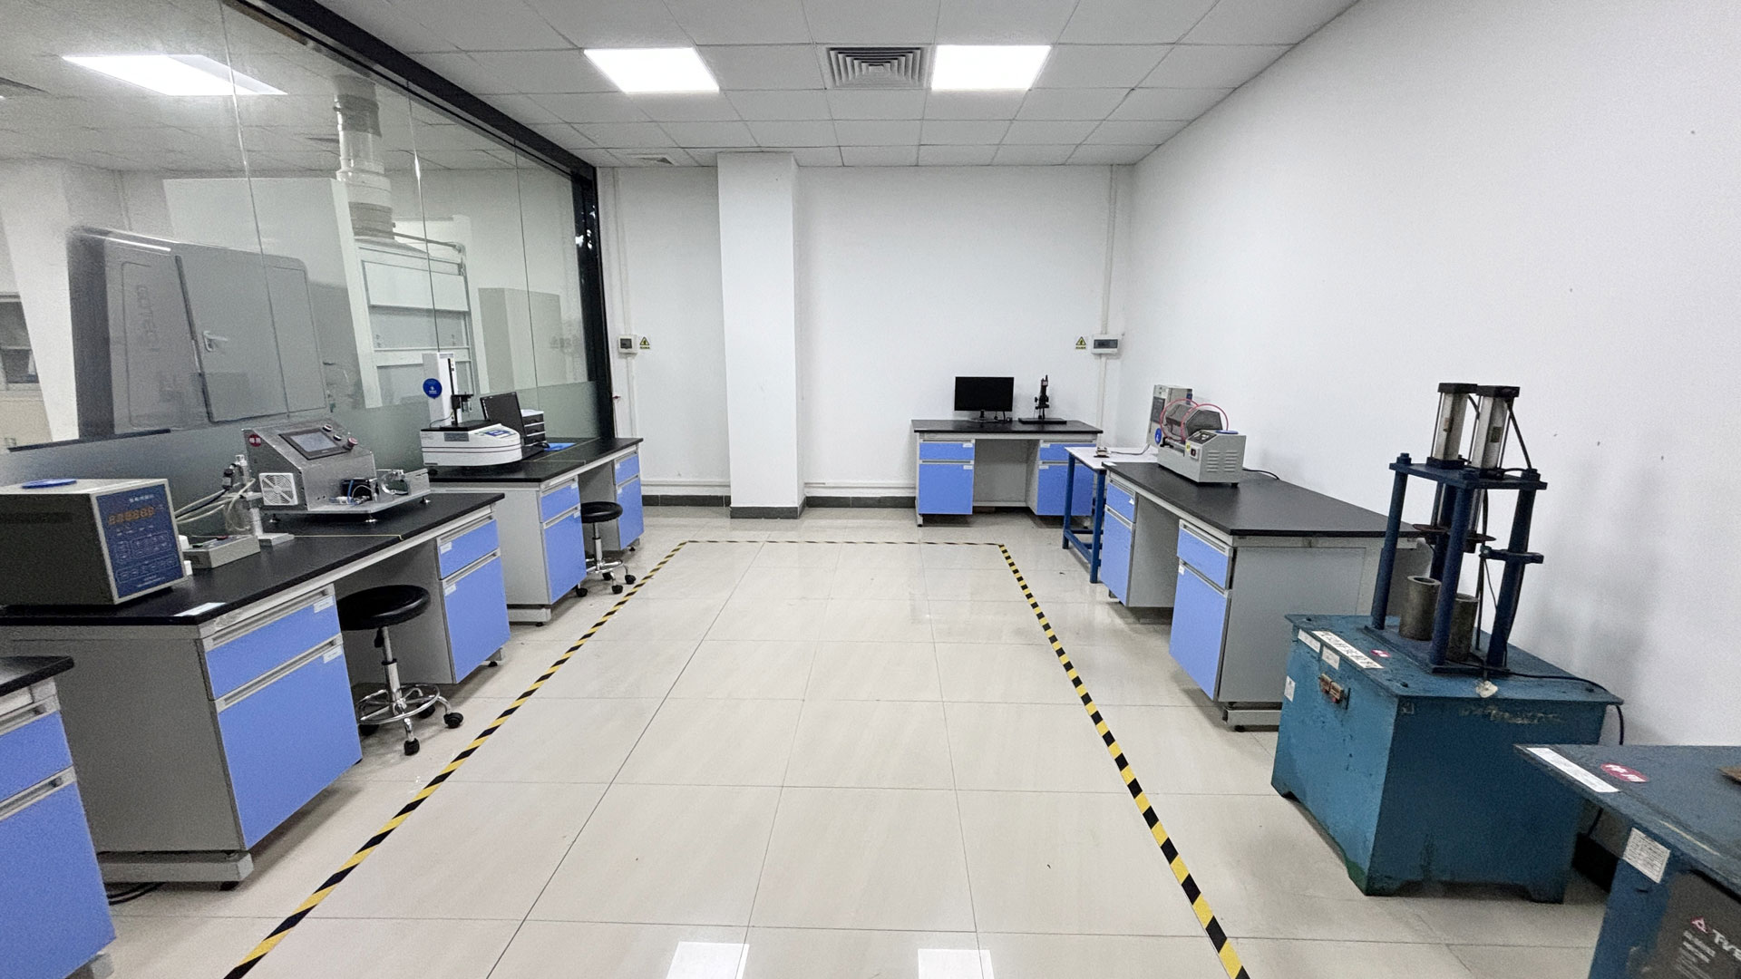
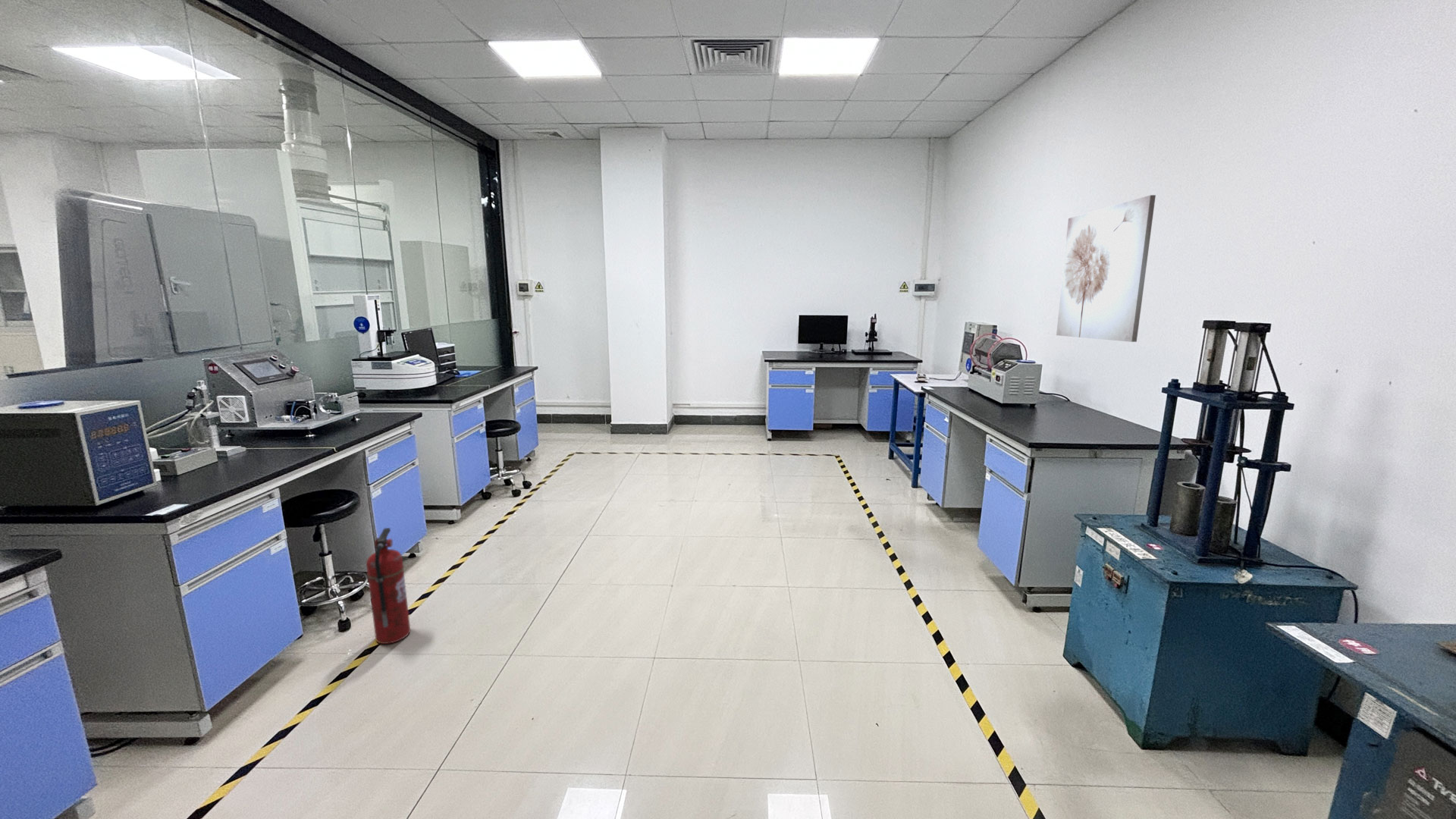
+ wall art [1056,194,1156,343]
+ fire extinguisher [366,527,411,645]
